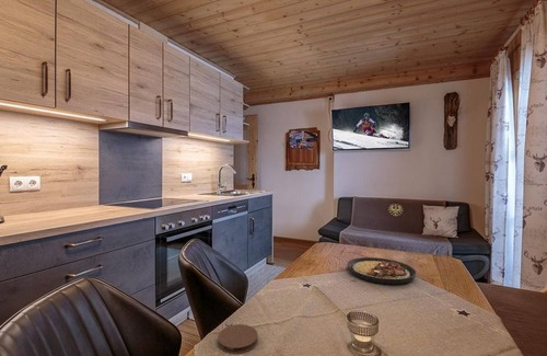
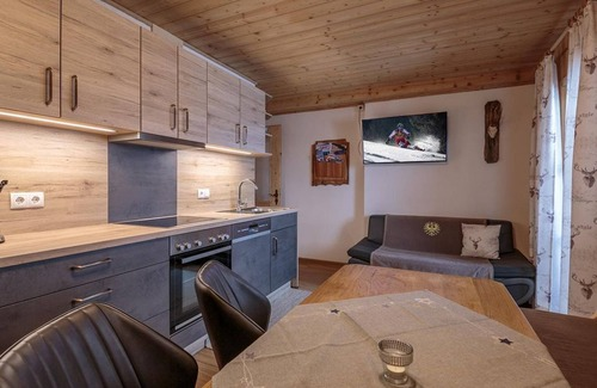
- plate [346,256,417,286]
- coaster [217,323,259,355]
